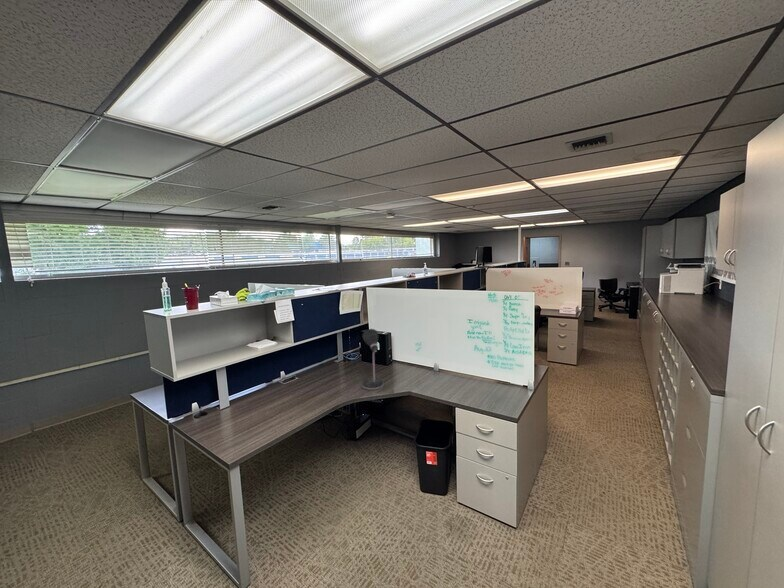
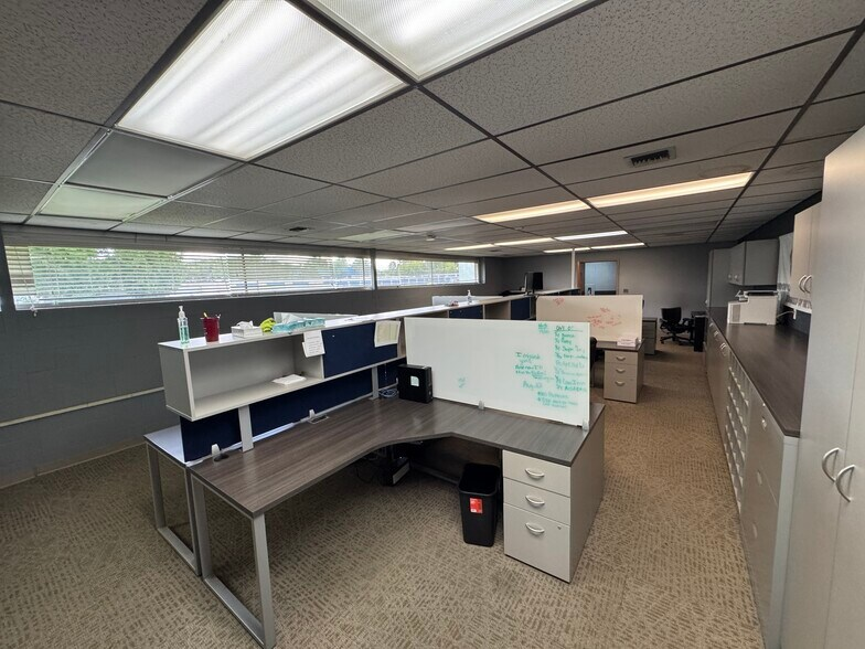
- desk lamp [361,328,385,391]
